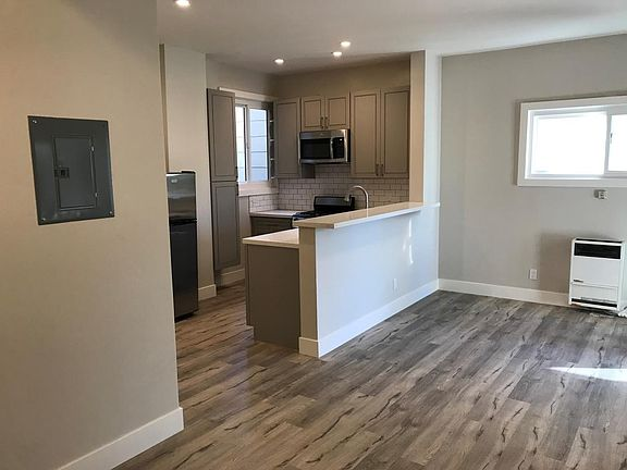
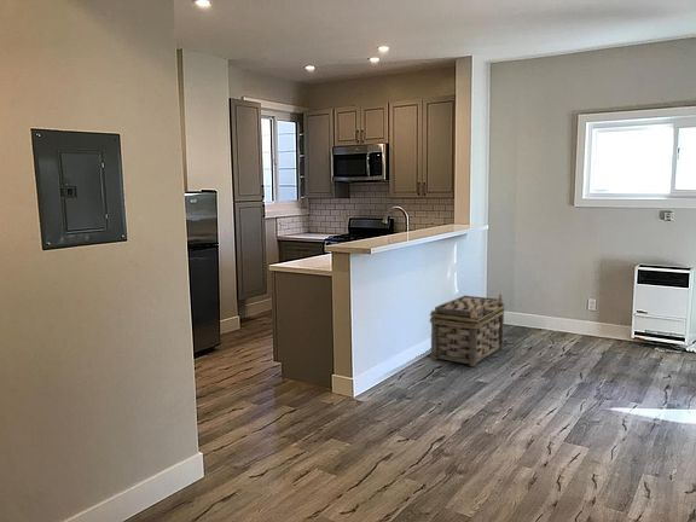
+ basket [429,292,506,367]
